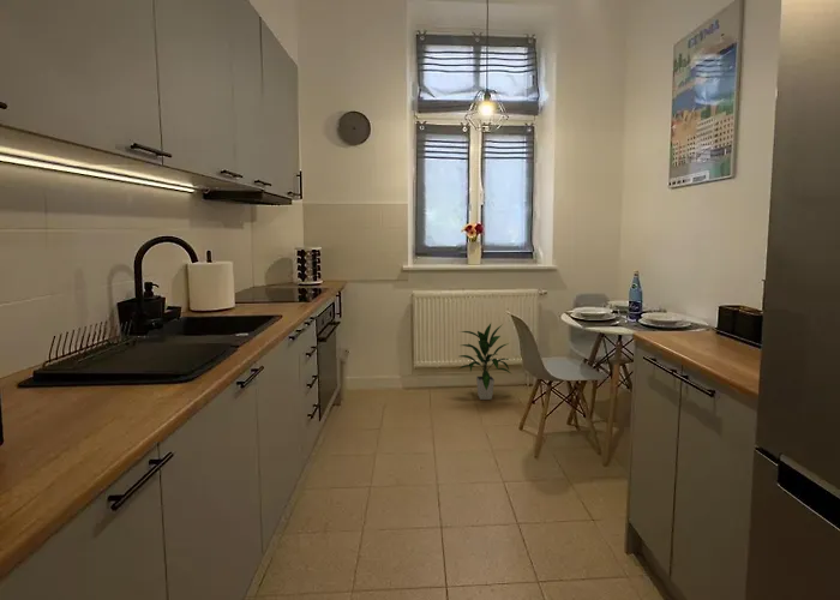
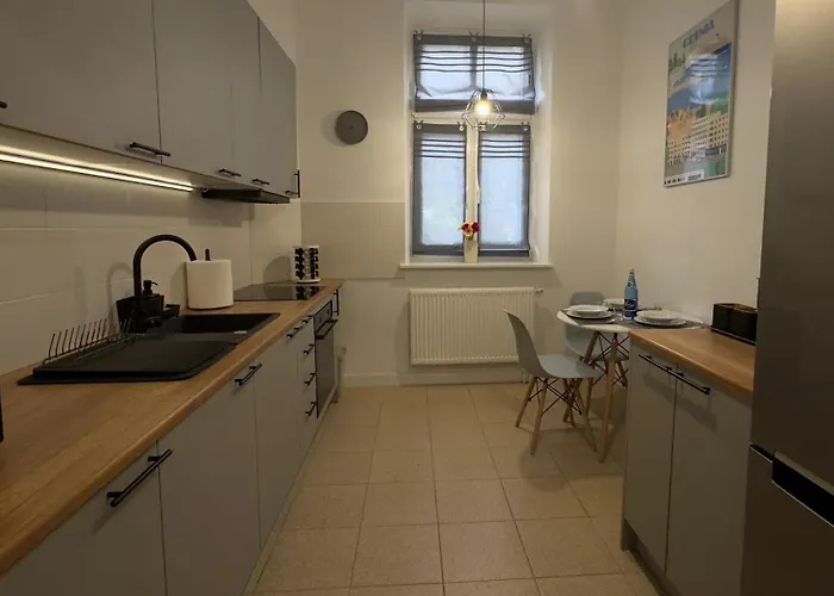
- indoor plant [456,323,512,401]
